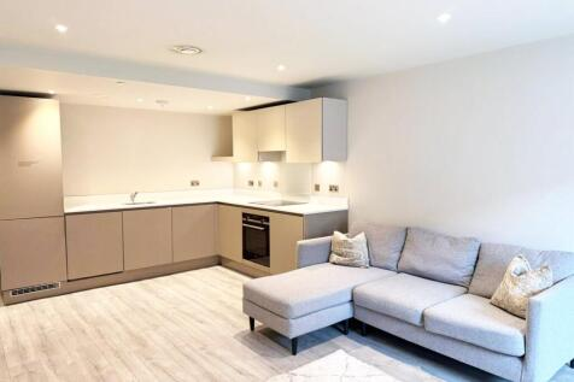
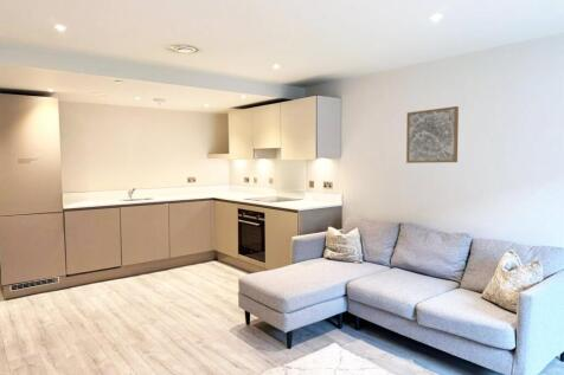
+ wall art [405,105,460,164]
